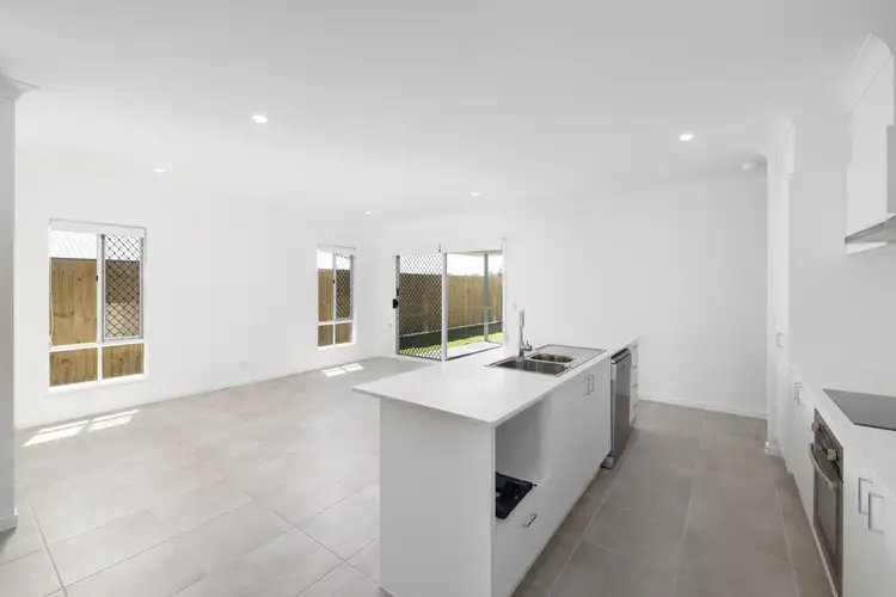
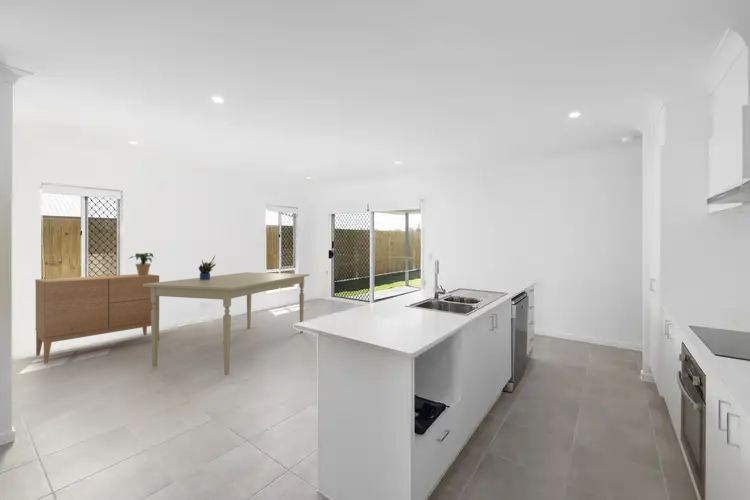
+ sideboard [34,273,160,365]
+ dining table [143,271,311,376]
+ potted plant [198,255,216,280]
+ potted plant [128,252,157,276]
